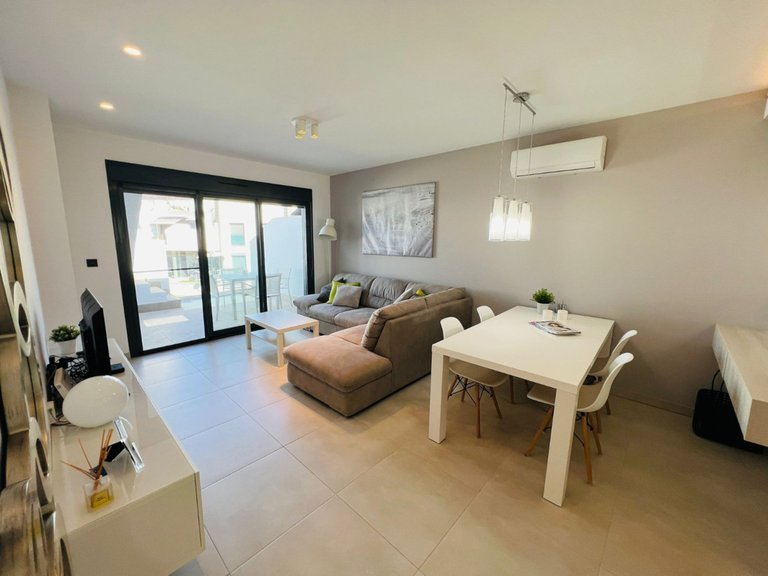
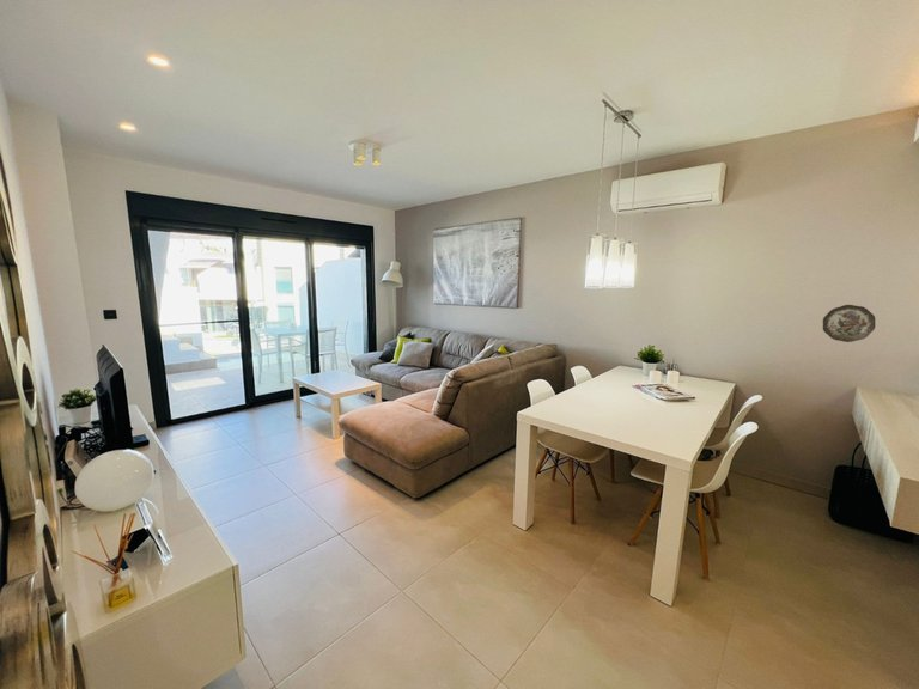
+ decorative plate [822,304,876,343]
